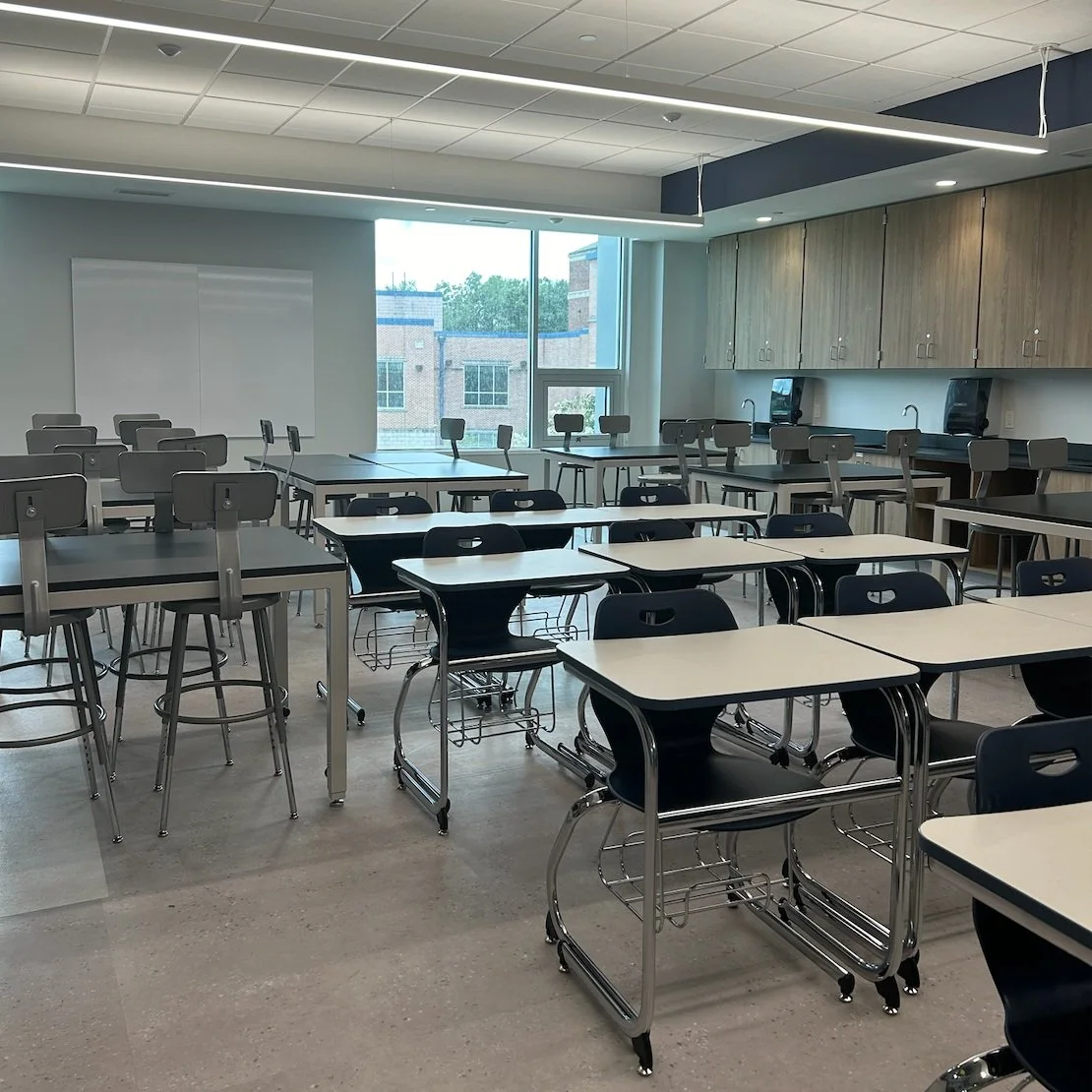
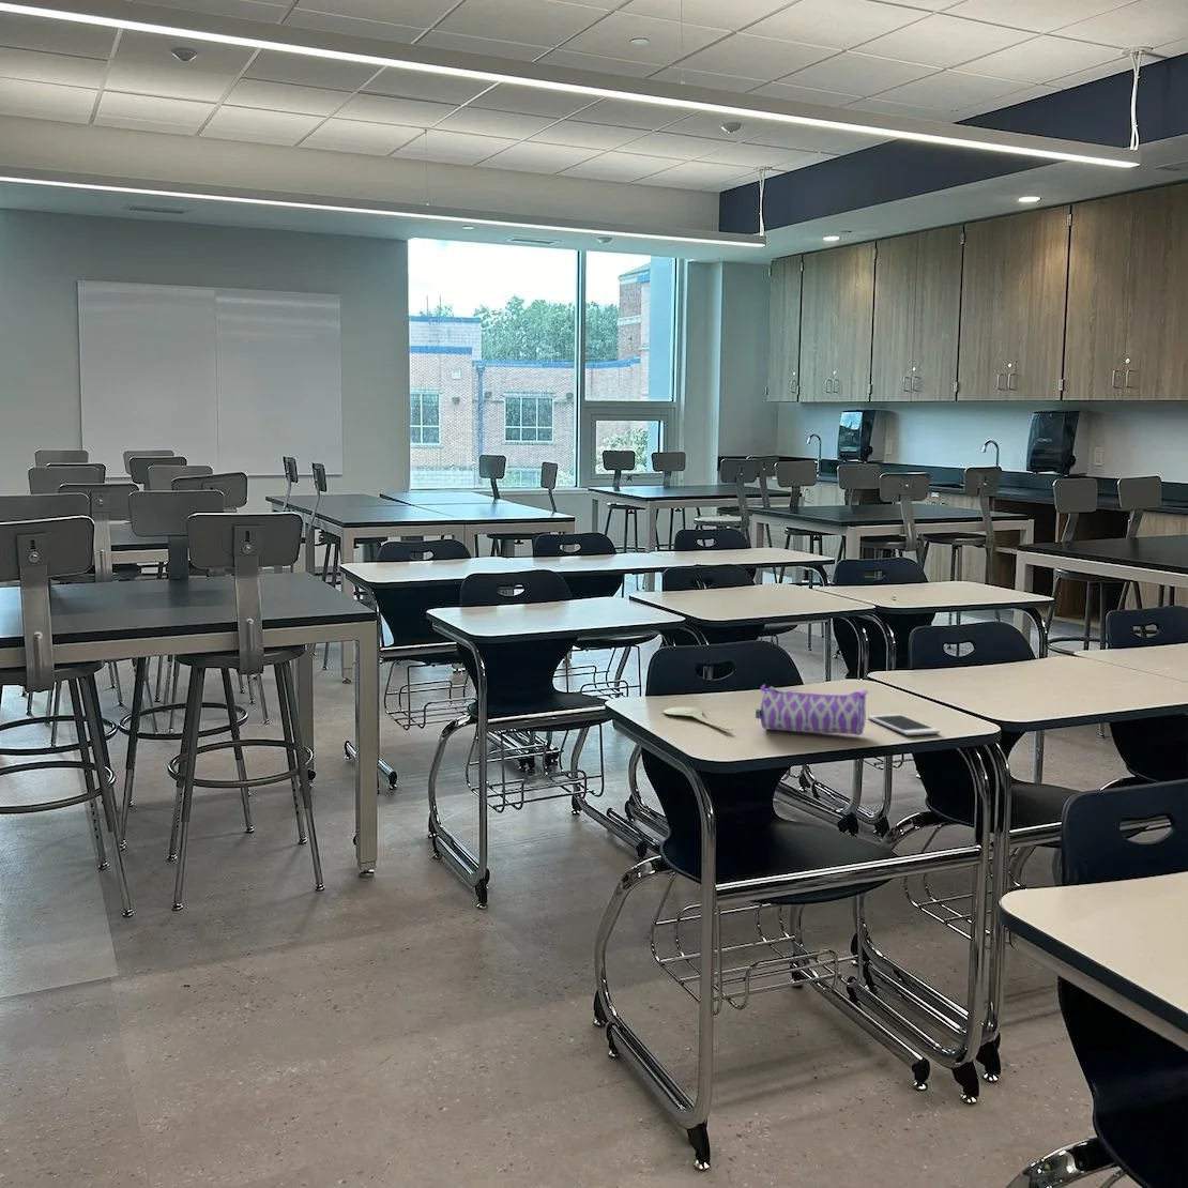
+ pencil case [755,683,869,737]
+ spoon [663,706,734,731]
+ cell phone [867,713,941,737]
